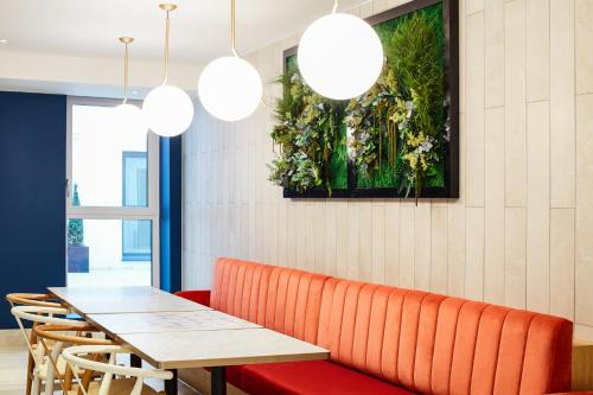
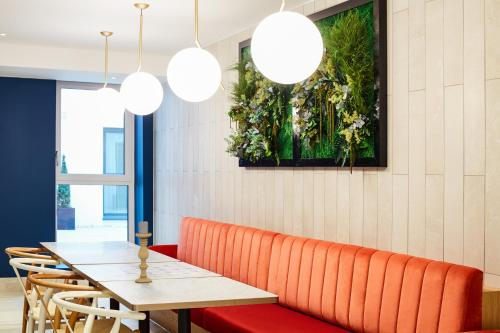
+ candle holder [134,220,153,284]
